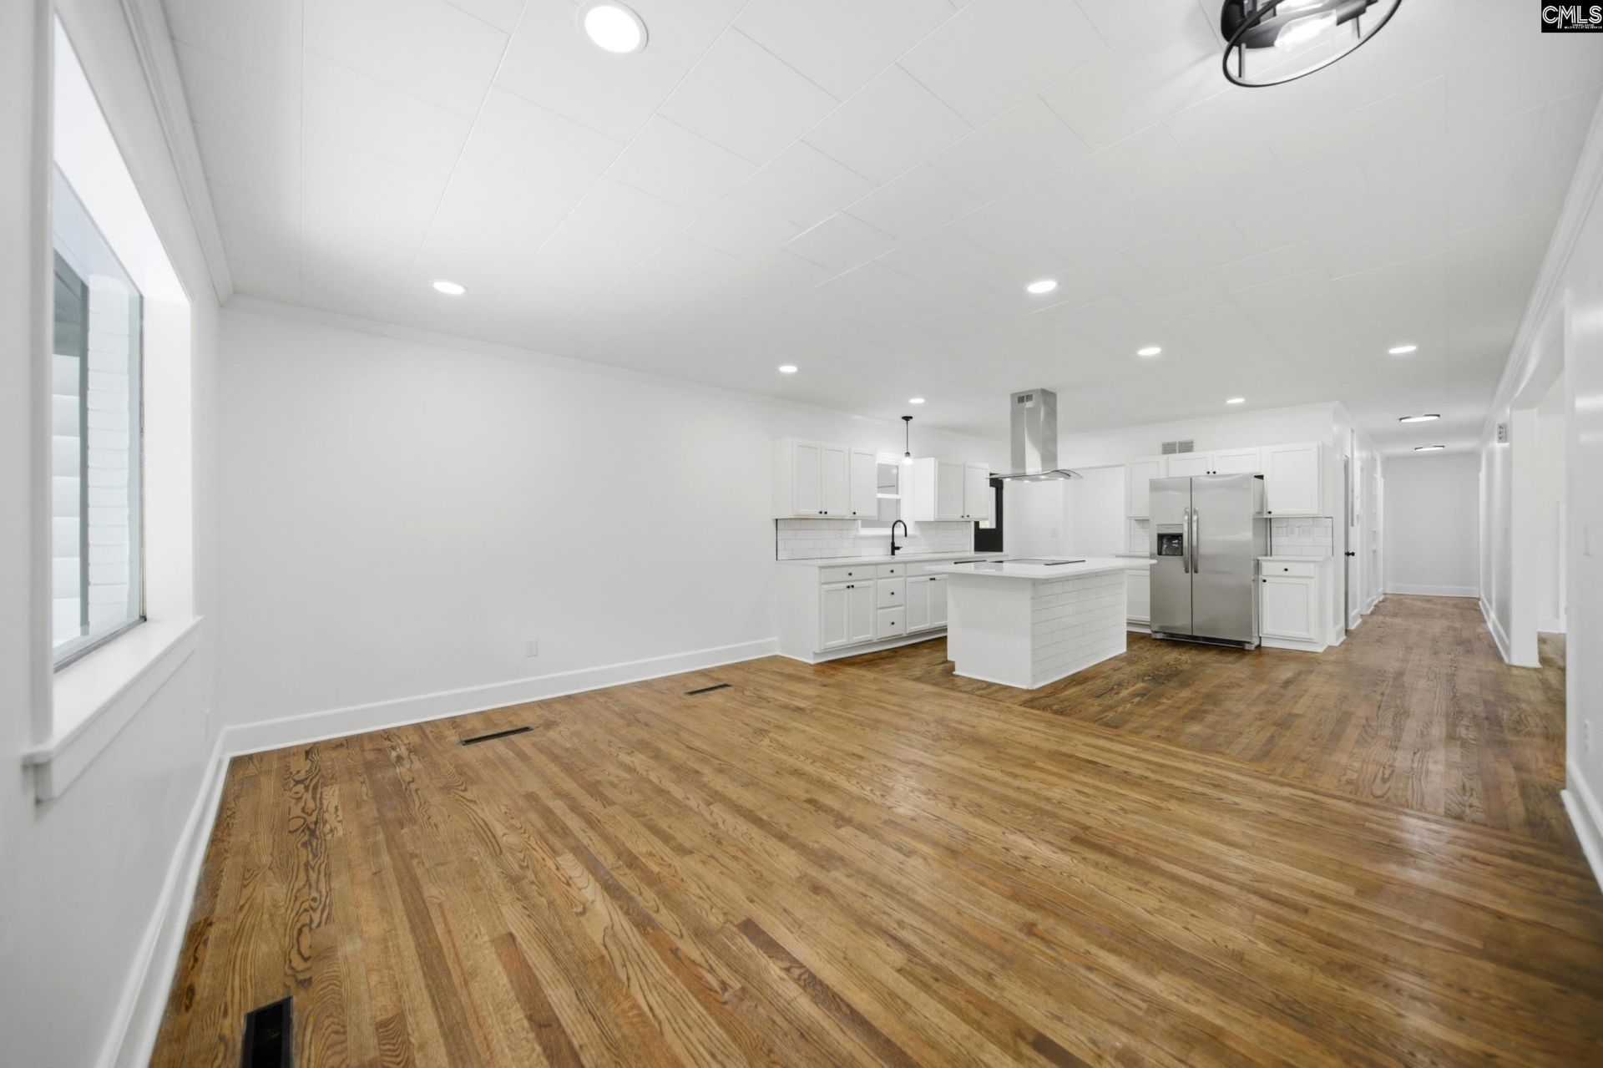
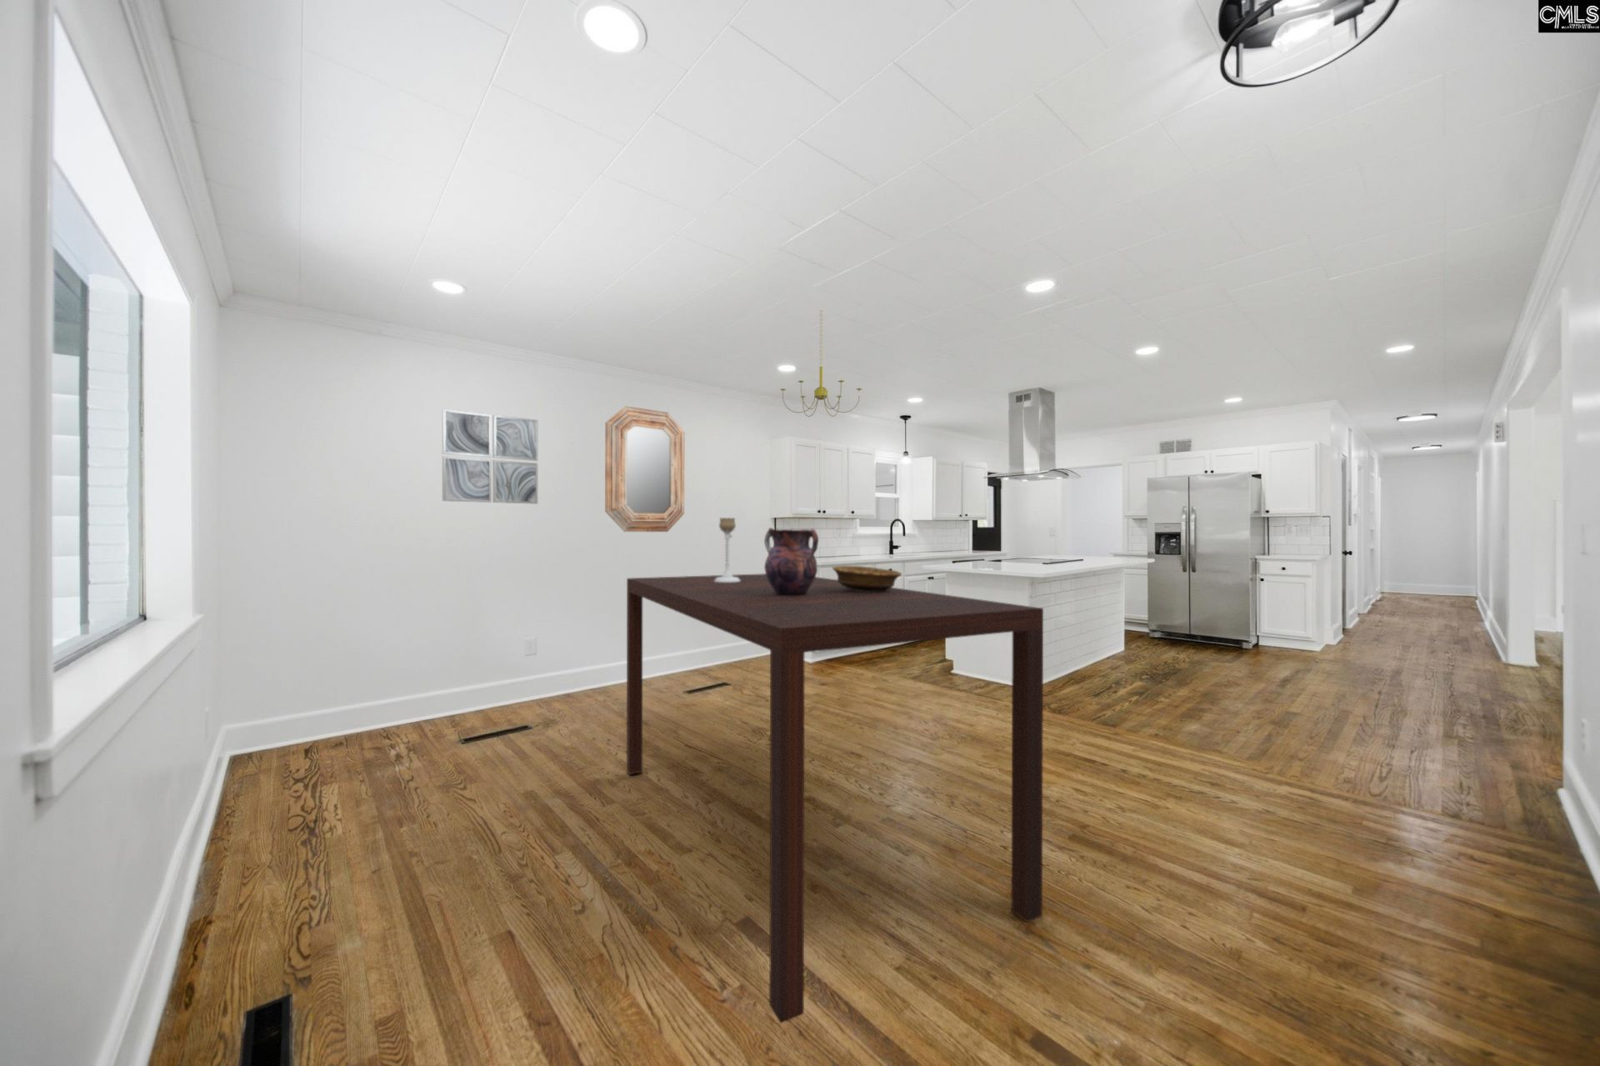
+ vase [764,527,820,595]
+ home mirror [604,405,685,533]
+ dining table [626,572,1044,1024]
+ decorative bowl [832,564,903,591]
+ wall art [441,408,539,506]
+ chandelier [779,309,862,418]
+ candle holder [714,516,740,583]
